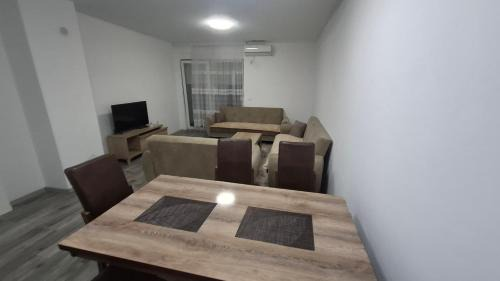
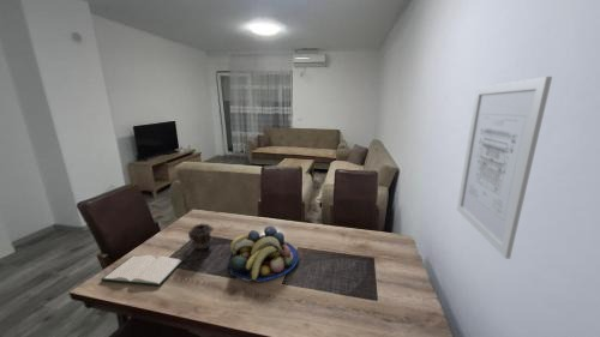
+ fruit bowl [228,225,300,283]
+ wall art [456,76,553,260]
+ hardback book [100,254,184,287]
+ mug [187,222,215,251]
